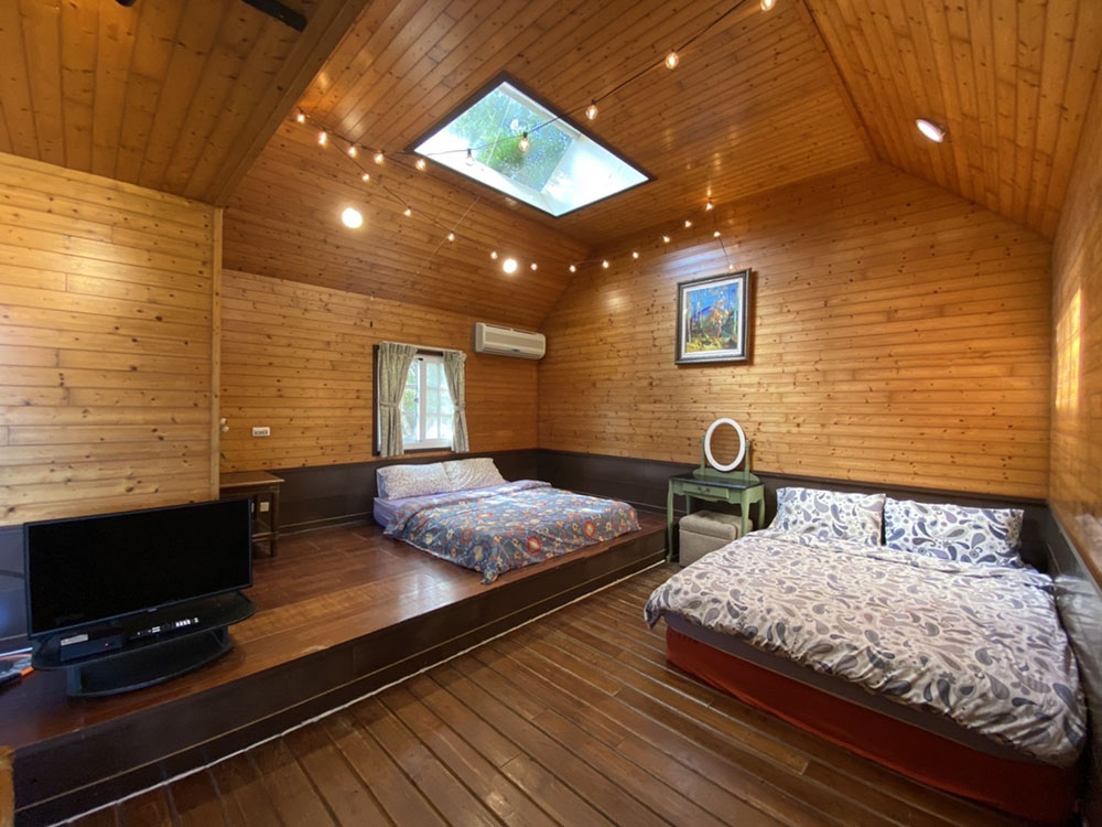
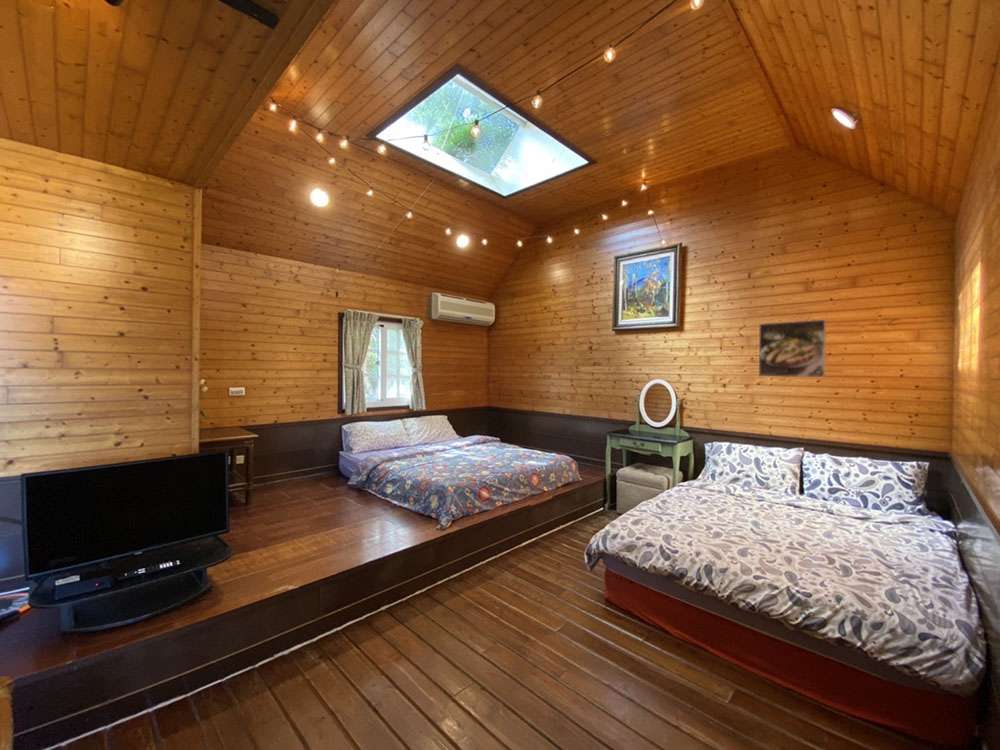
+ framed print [758,319,827,378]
